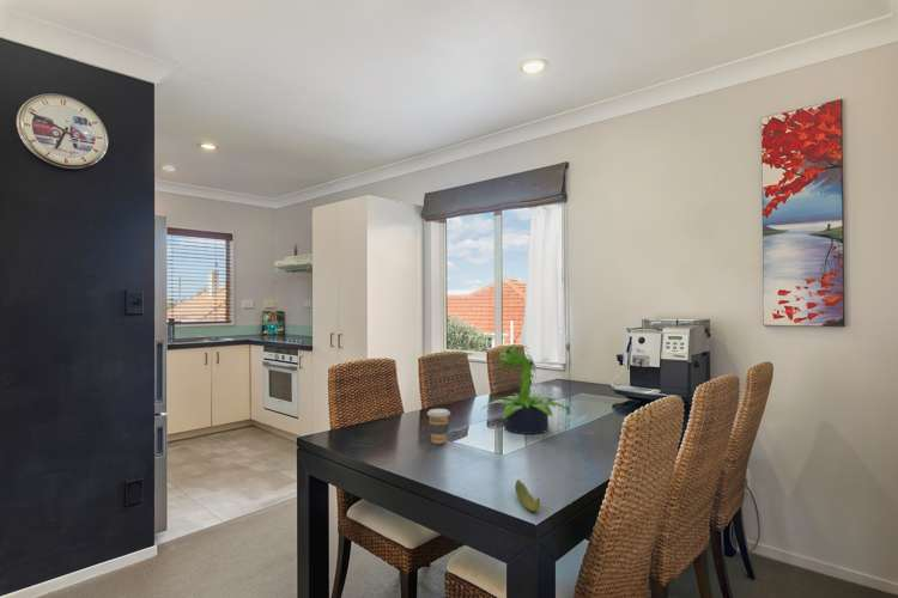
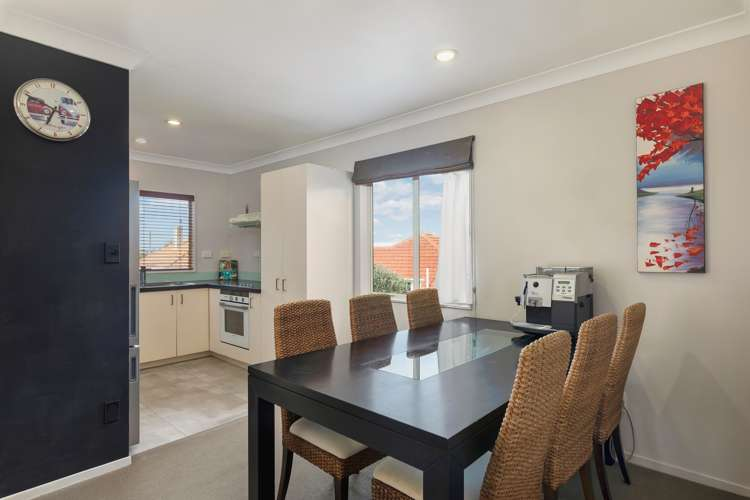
- coffee cup [426,408,451,445]
- banana [514,478,541,512]
- potted plant [481,343,572,435]
